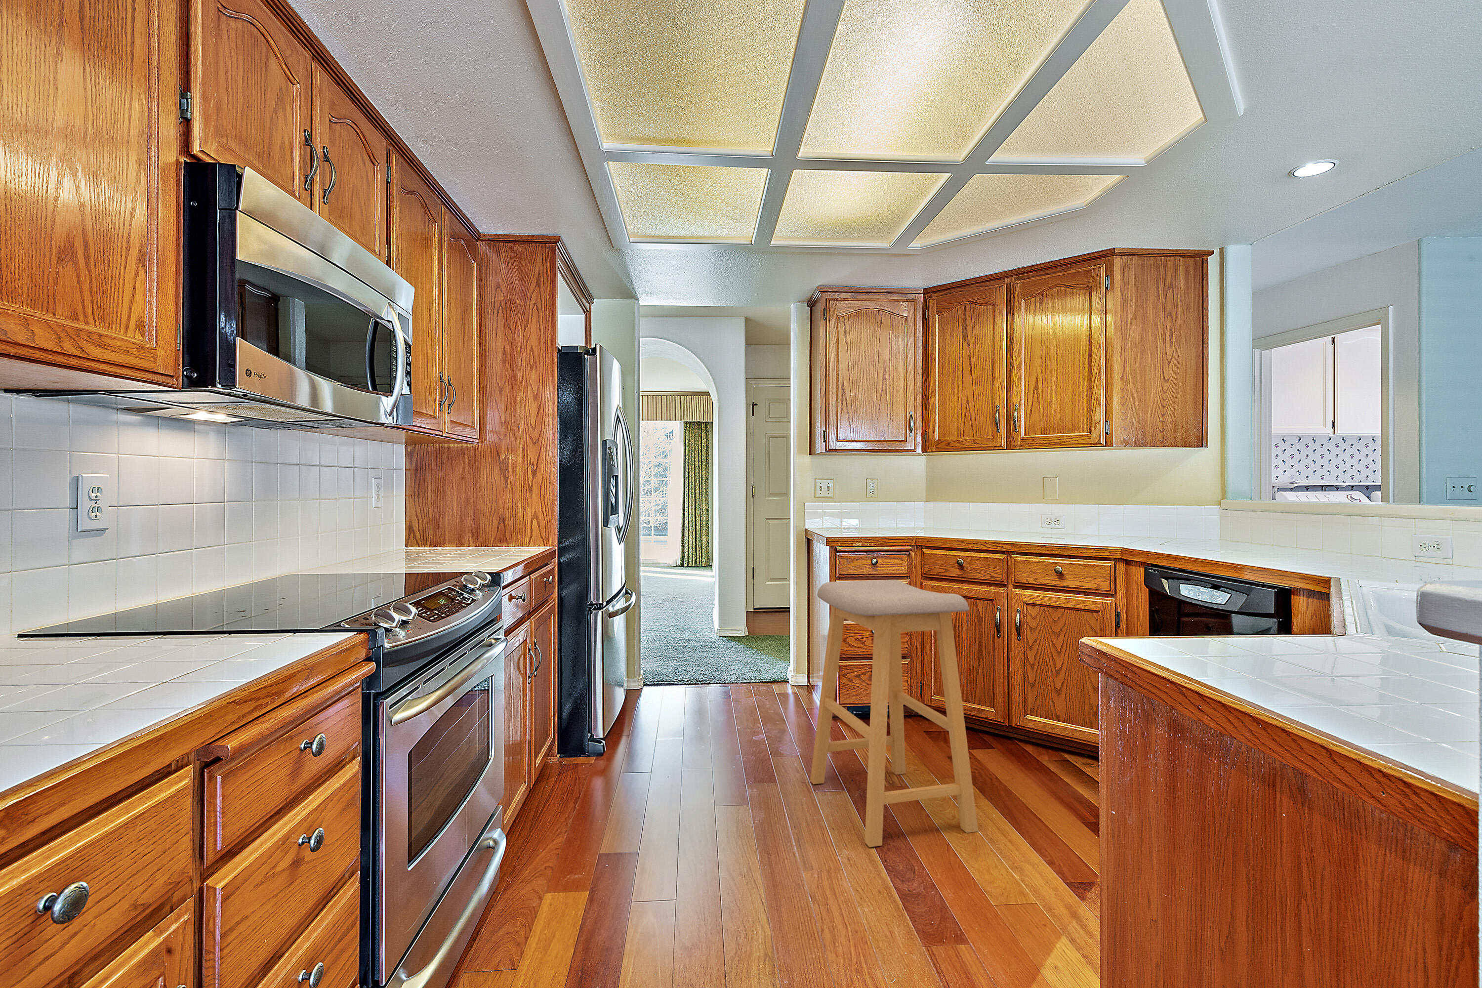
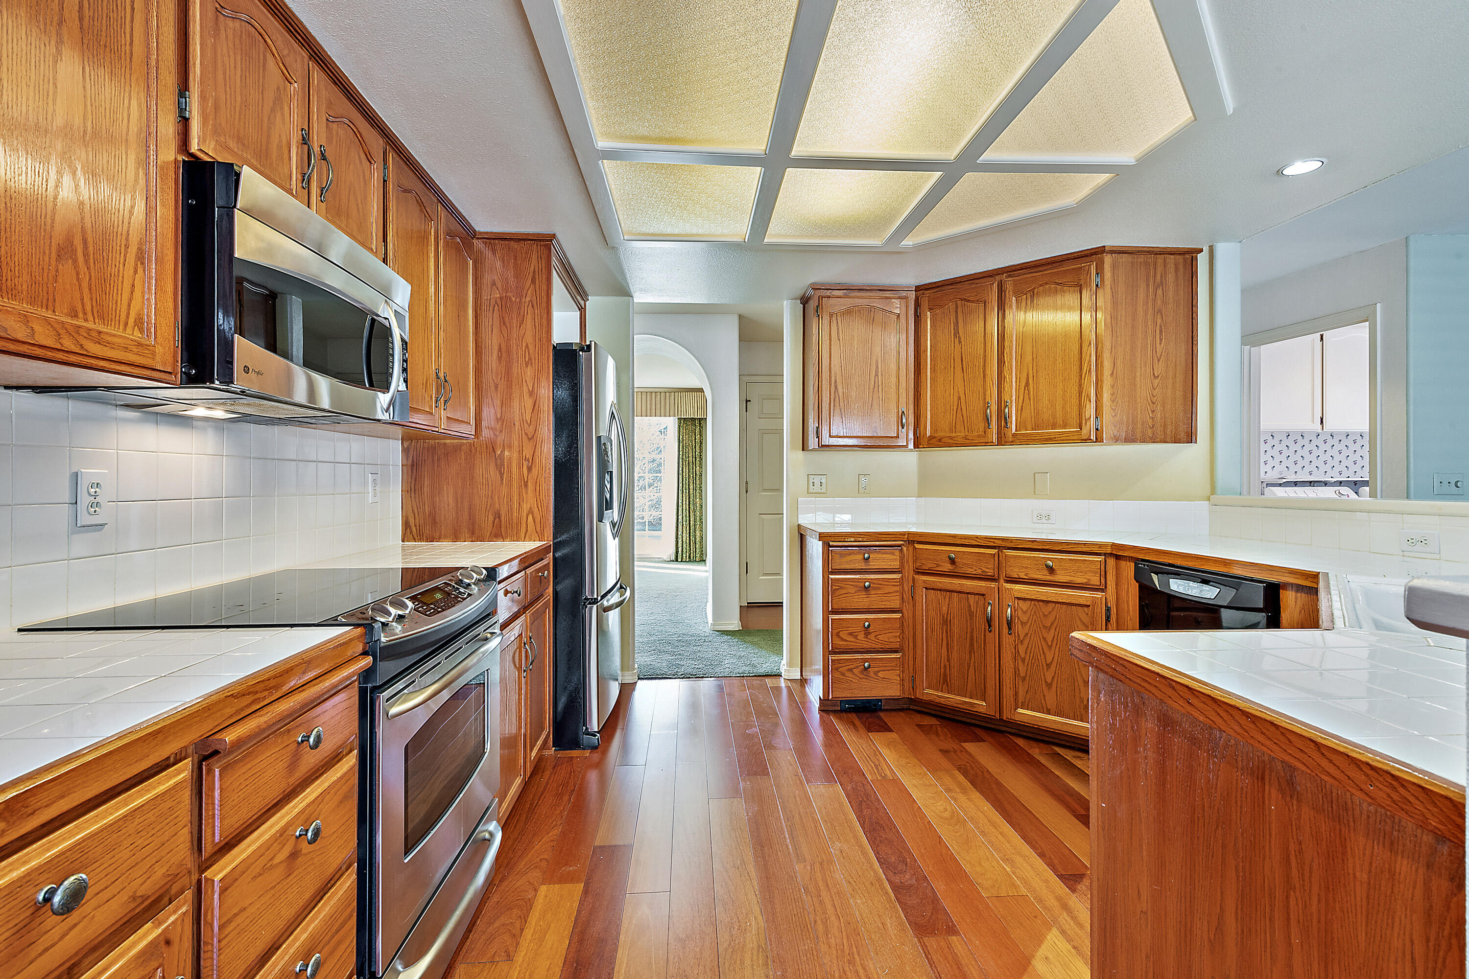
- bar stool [809,580,978,848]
